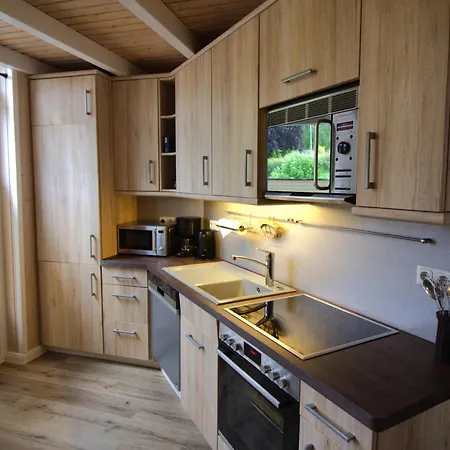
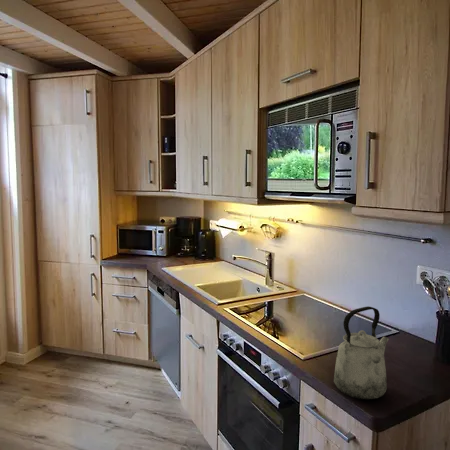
+ kettle [333,305,390,401]
